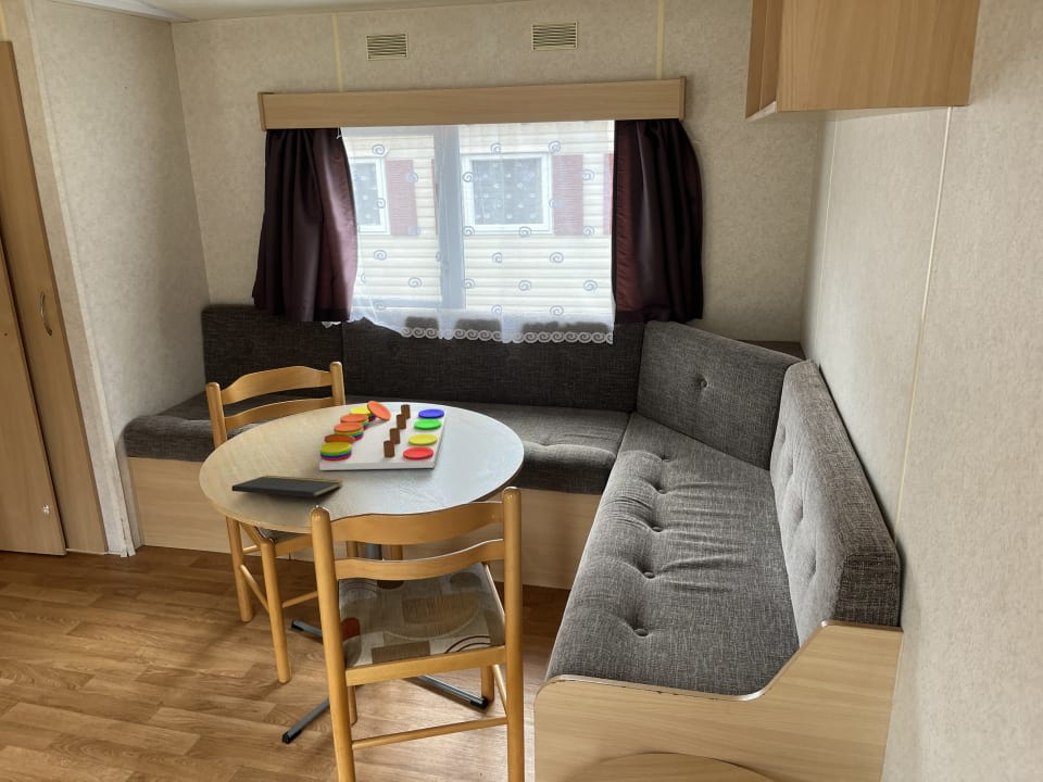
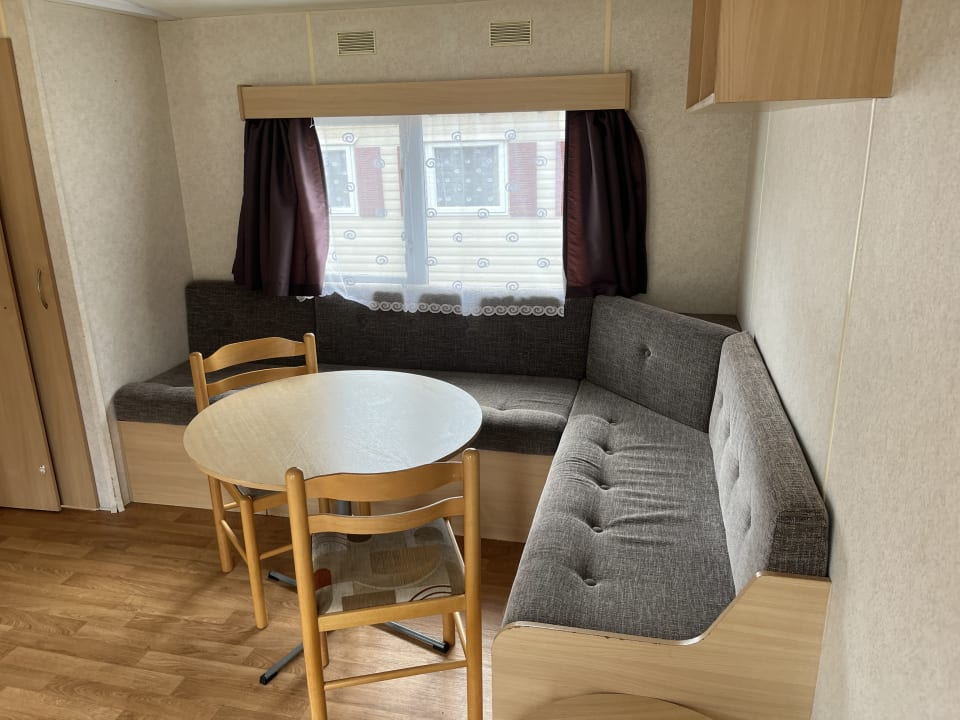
- board game [318,400,449,471]
- notepad [230,475,343,504]
